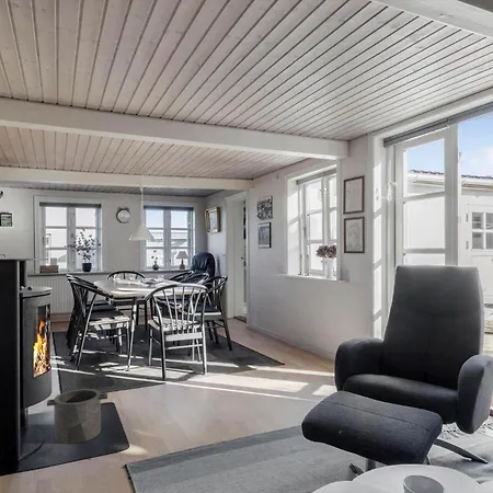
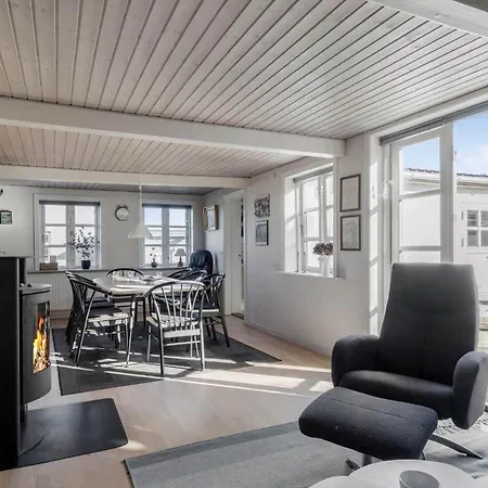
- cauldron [46,388,108,445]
